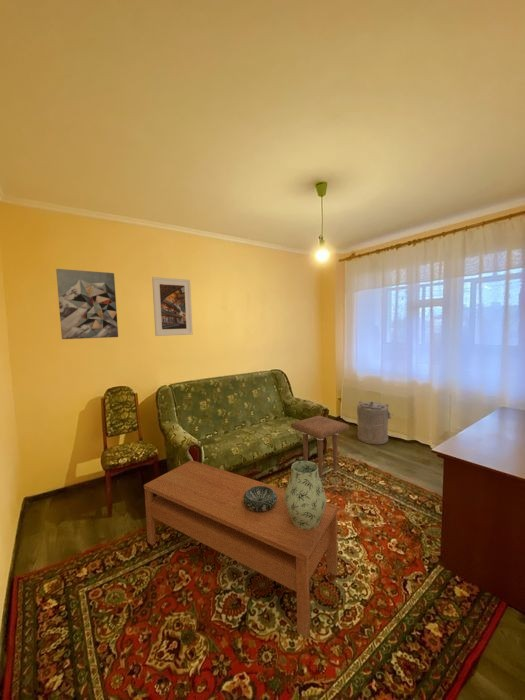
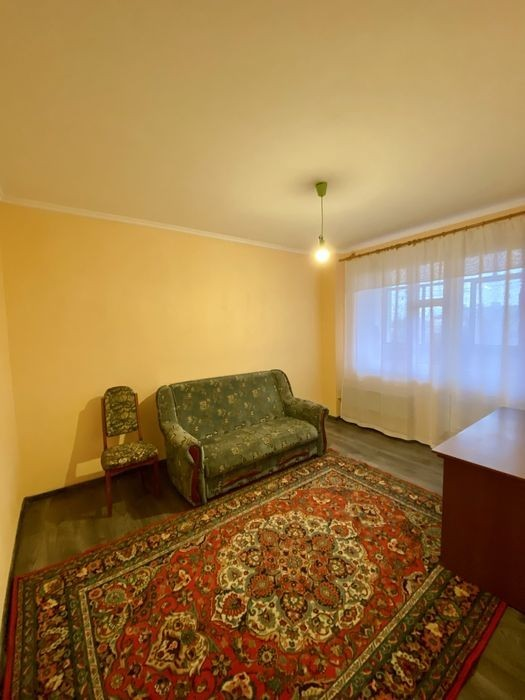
- coffee table [143,460,339,639]
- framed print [151,276,194,337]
- decorative bowl [243,486,277,512]
- wall art [55,268,119,340]
- vase [285,460,327,530]
- laundry hamper [356,400,395,445]
- side table [290,414,351,480]
